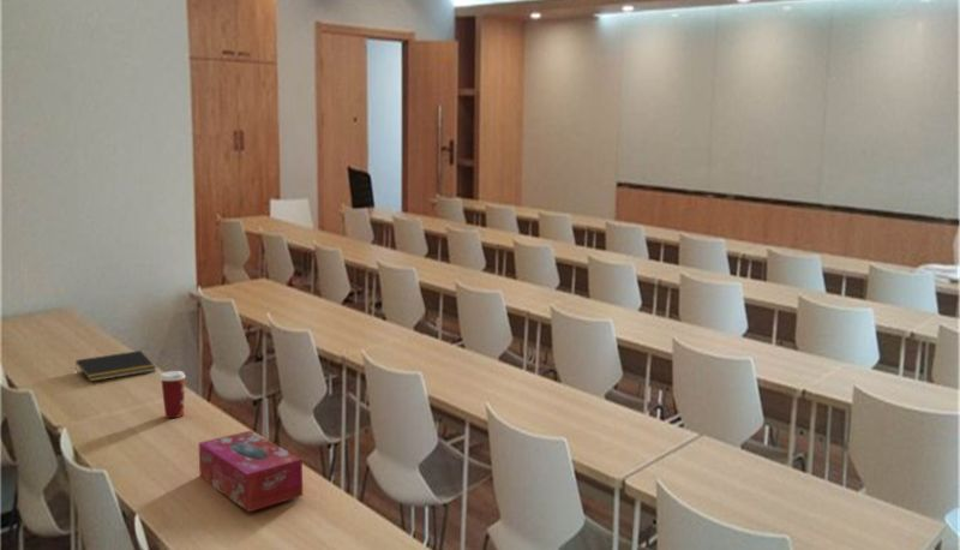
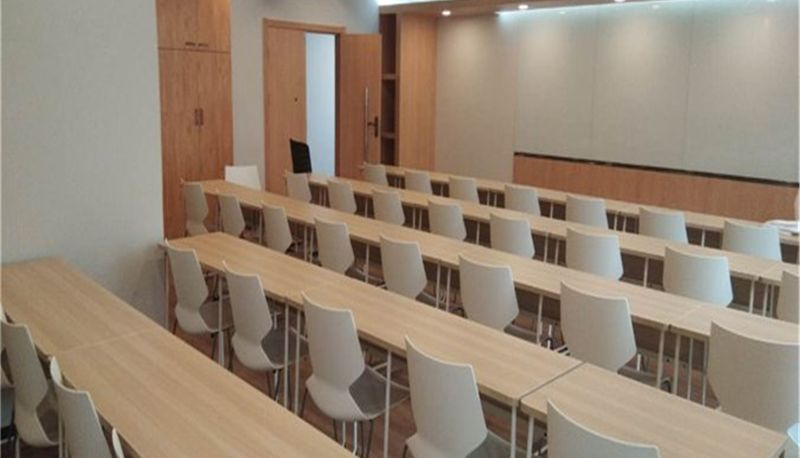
- paper cup [160,370,187,419]
- notepad [74,349,157,383]
- tissue box [197,430,304,513]
